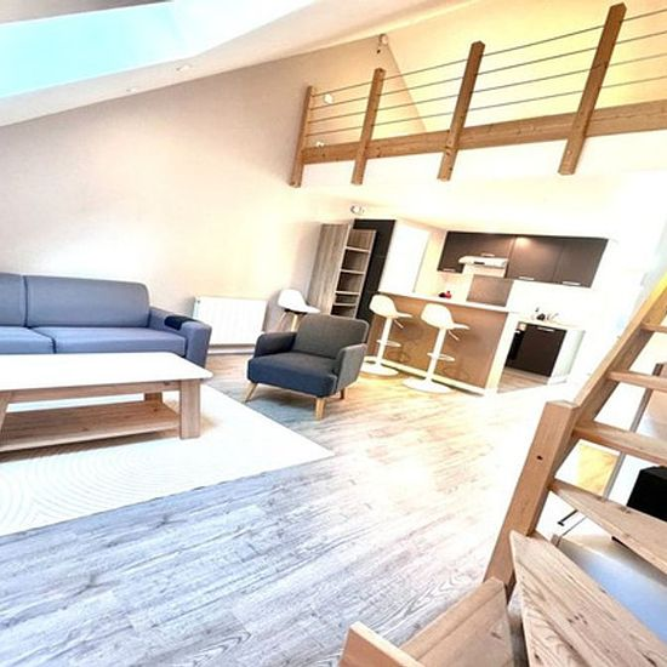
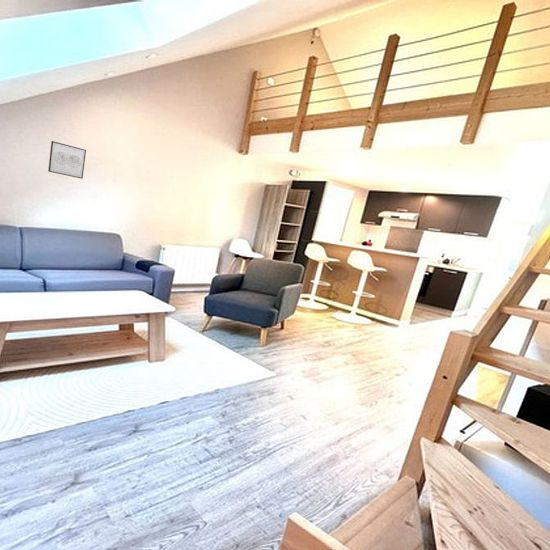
+ wall art [47,140,87,180]
